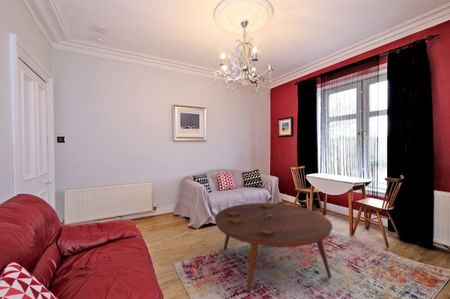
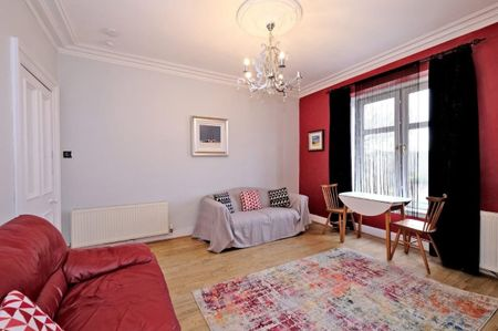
- coffee table [214,202,334,295]
